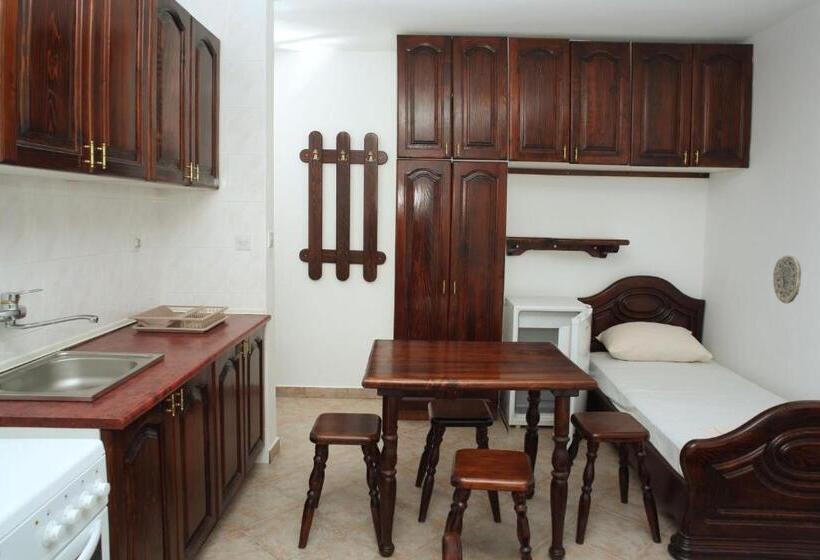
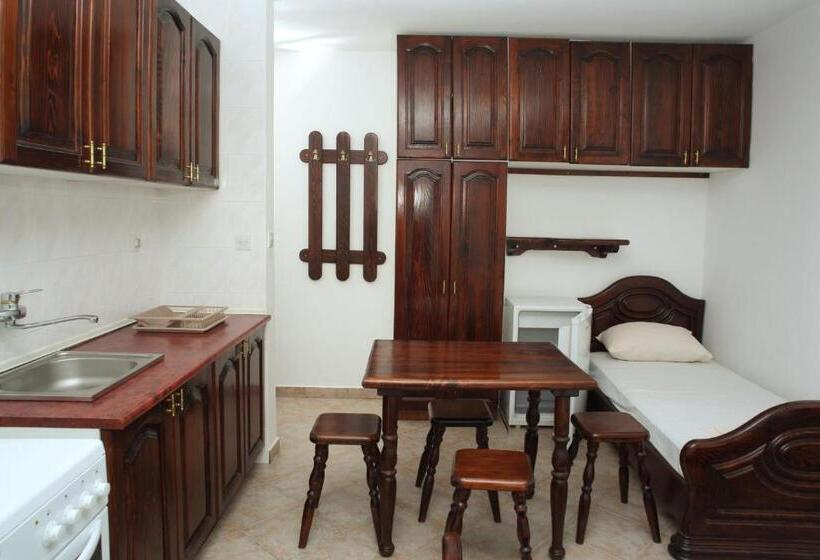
- decorative plate [772,255,802,305]
